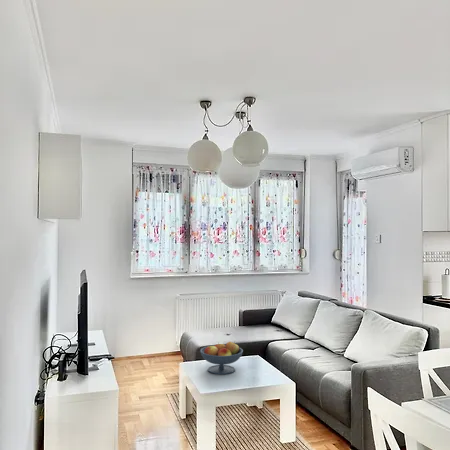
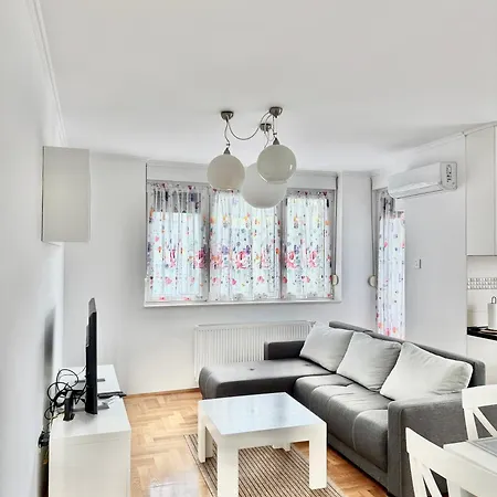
- fruit bowl [199,340,244,375]
